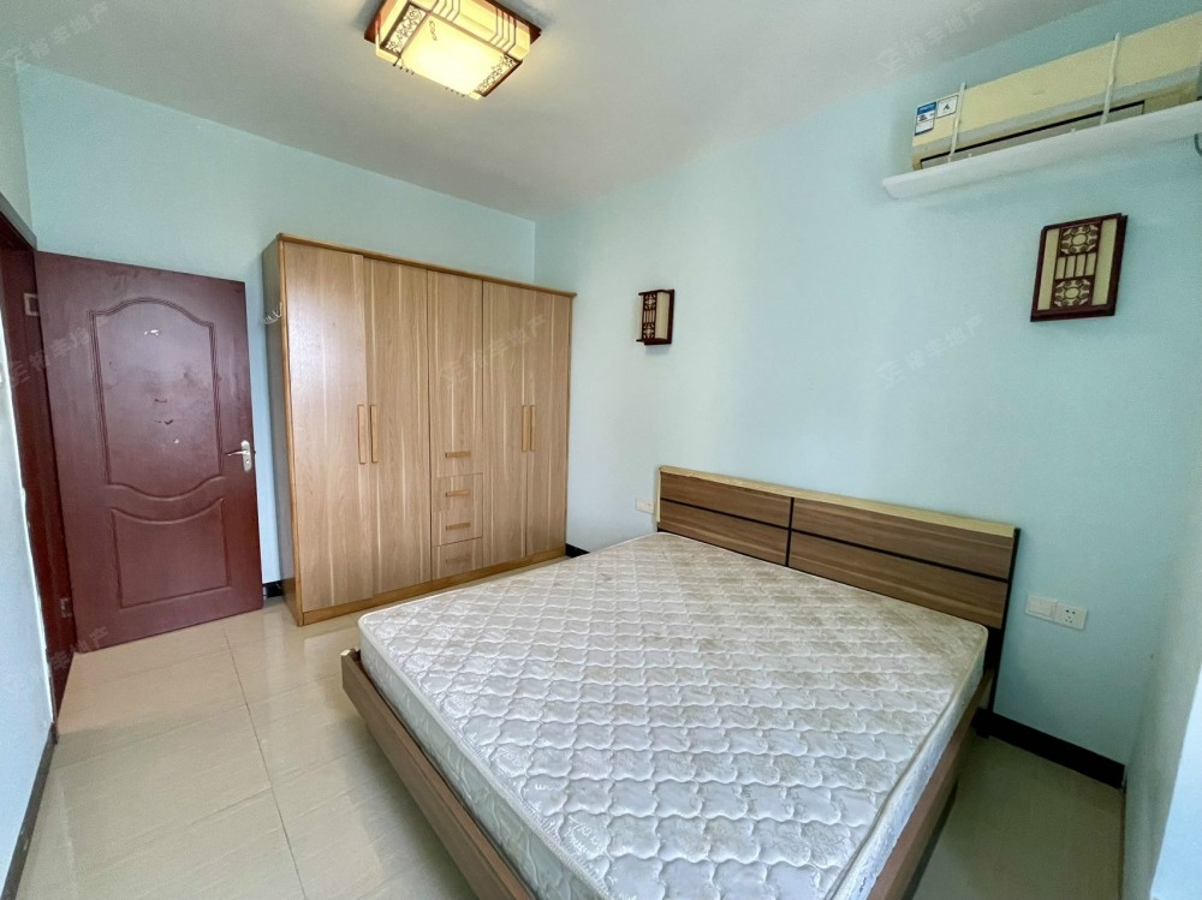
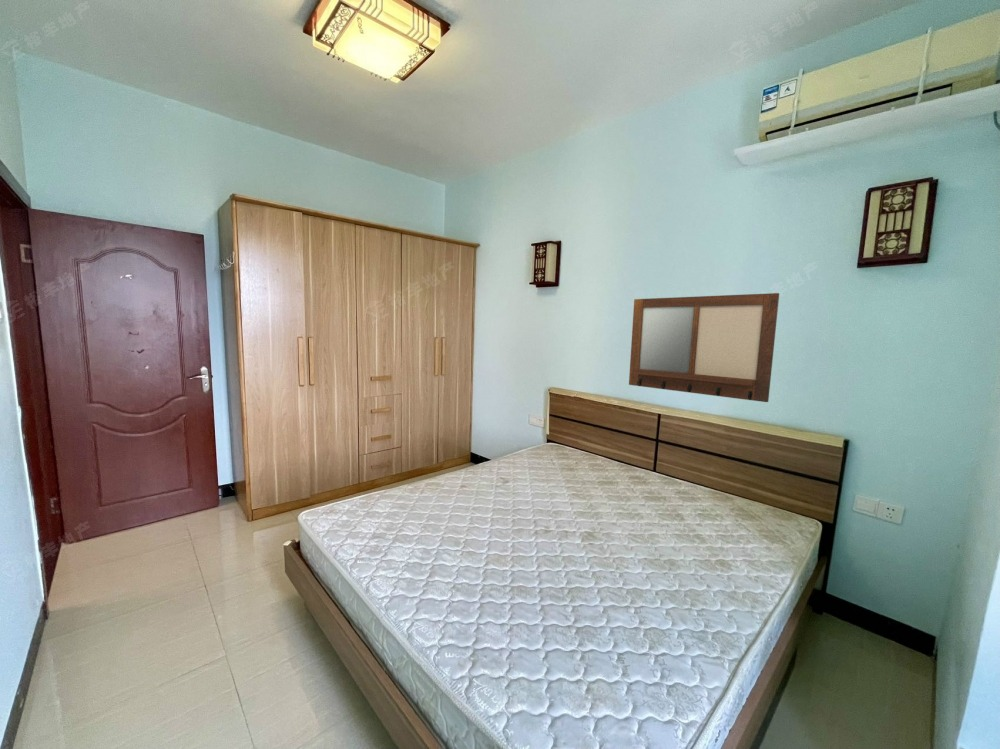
+ writing board [628,292,780,403]
